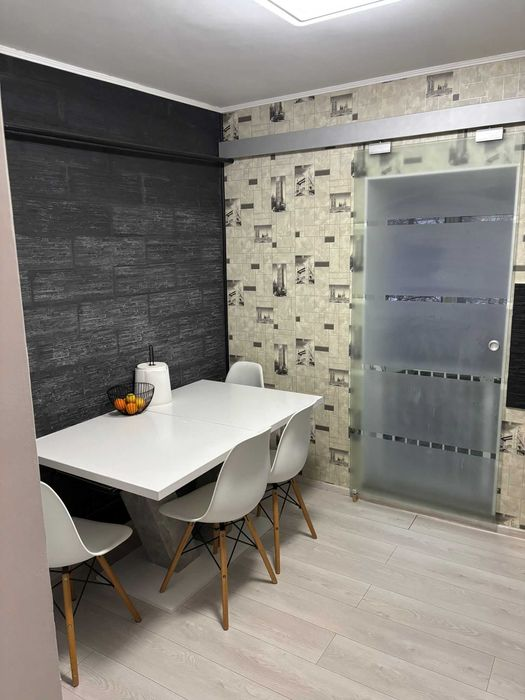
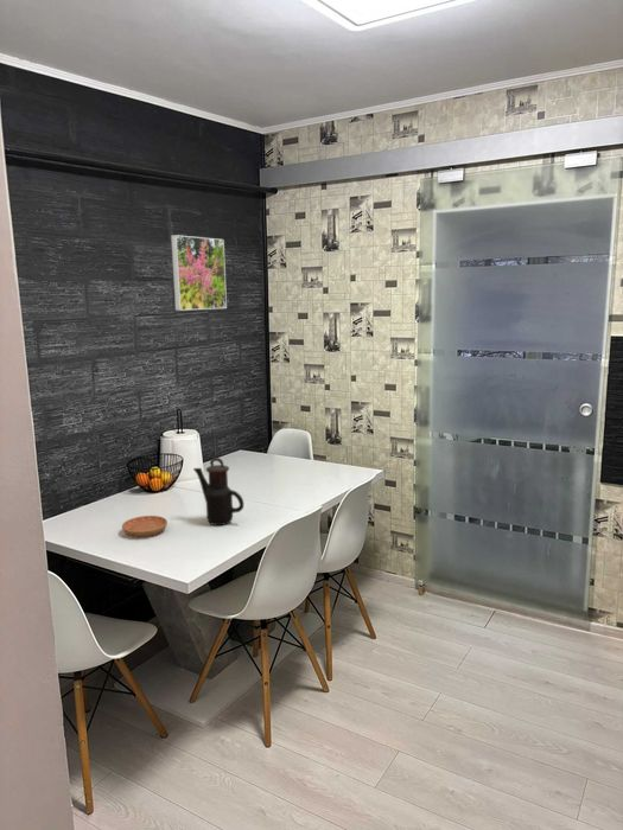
+ saucer [121,515,169,538]
+ teapot [192,456,244,526]
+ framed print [170,234,228,312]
